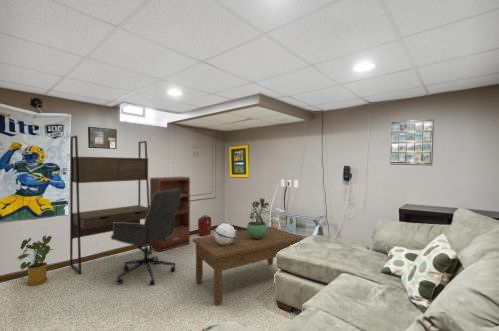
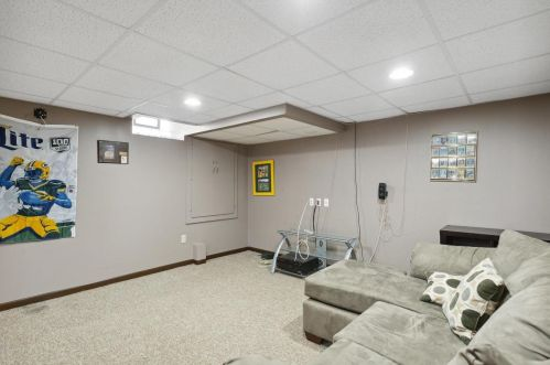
- potted plant [246,197,270,239]
- desk [69,135,153,275]
- coffee table [192,225,304,307]
- backpack [194,214,212,237]
- bookshelf [149,176,191,253]
- house plant [16,235,55,286]
- office chair [110,189,181,286]
- decorative sphere [211,222,239,245]
